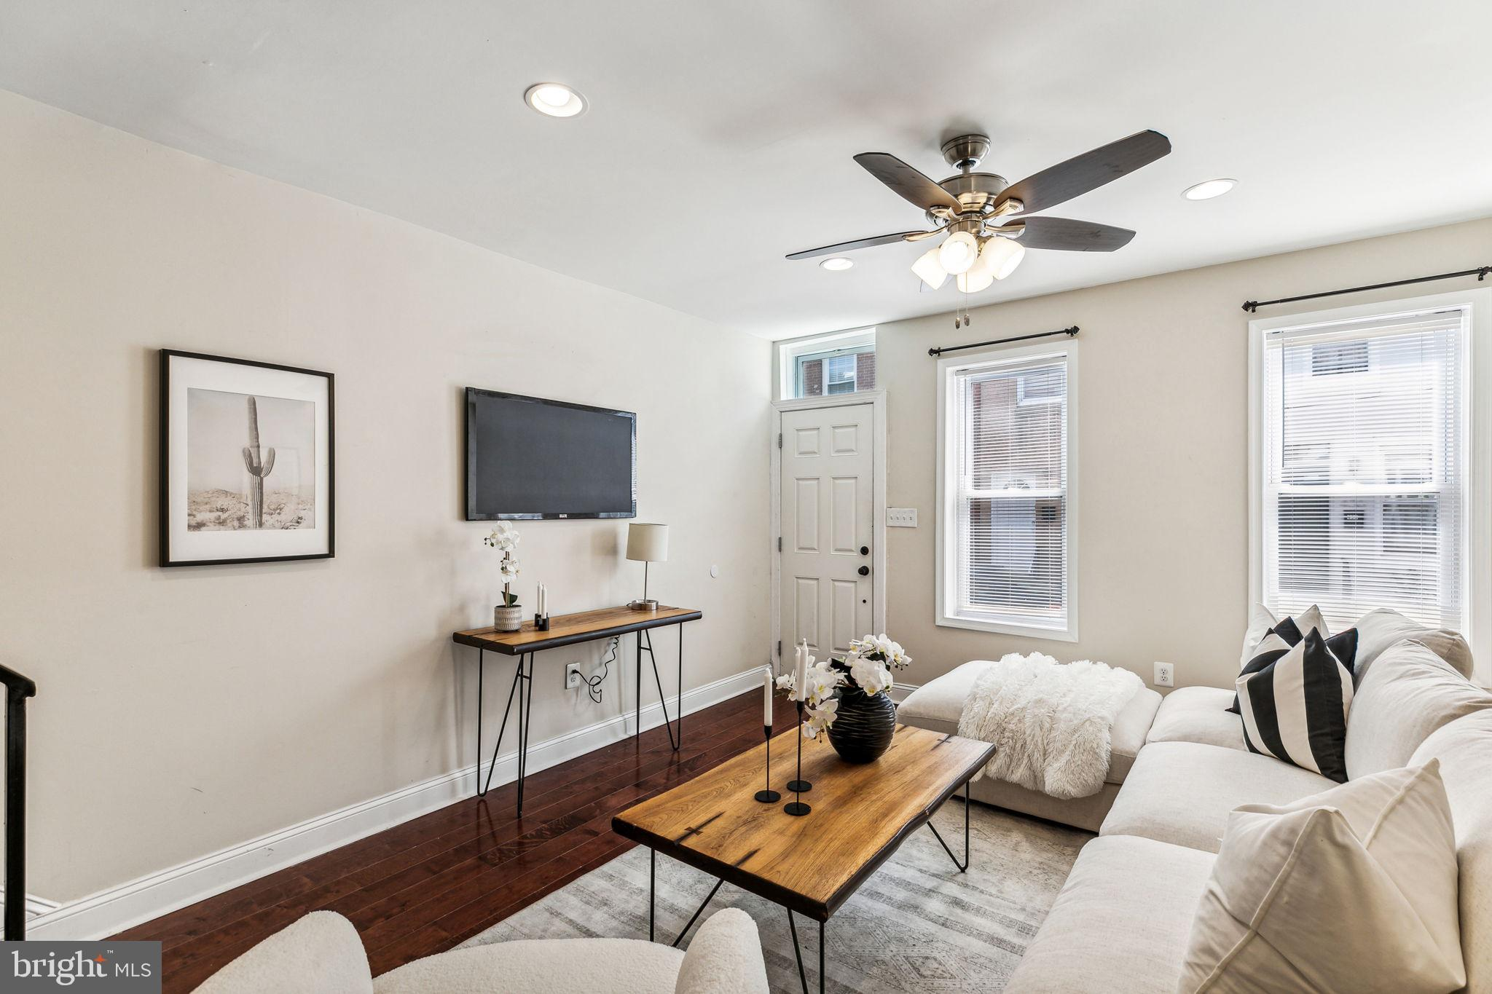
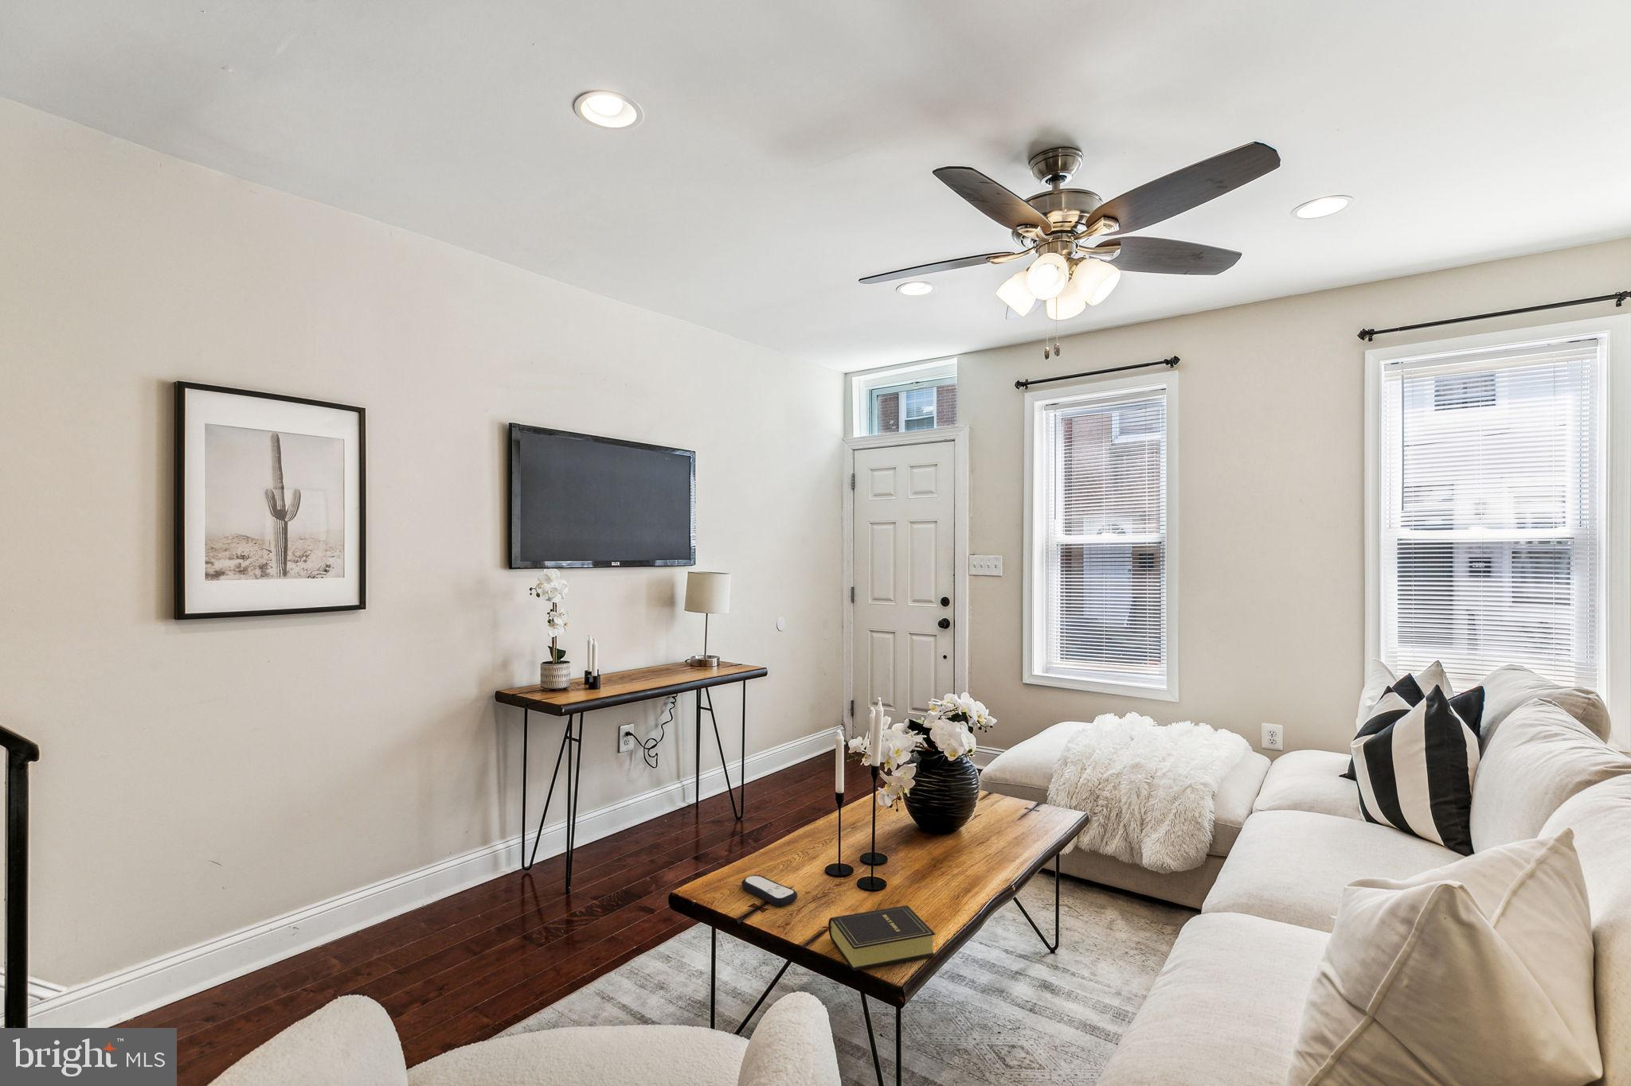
+ remote control [741,874,798,907]
+ book [820,904,936,971]
